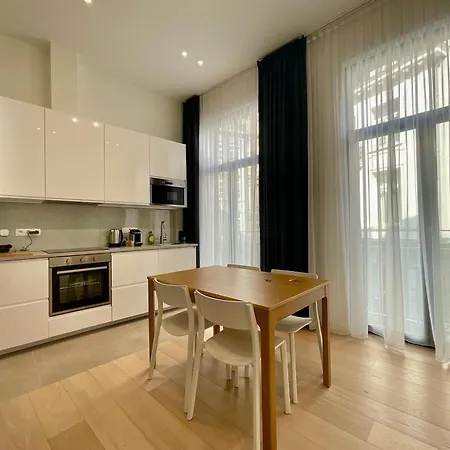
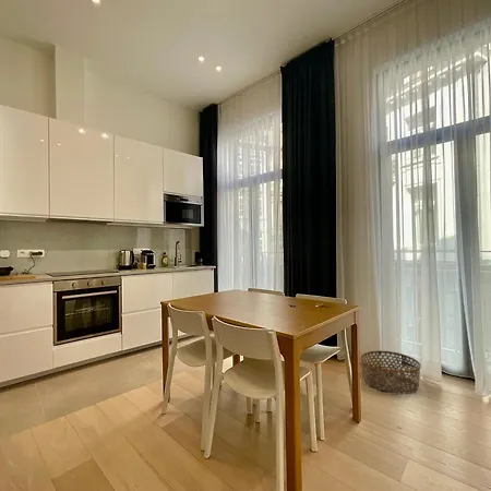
+ basket [360,349,422,394]
